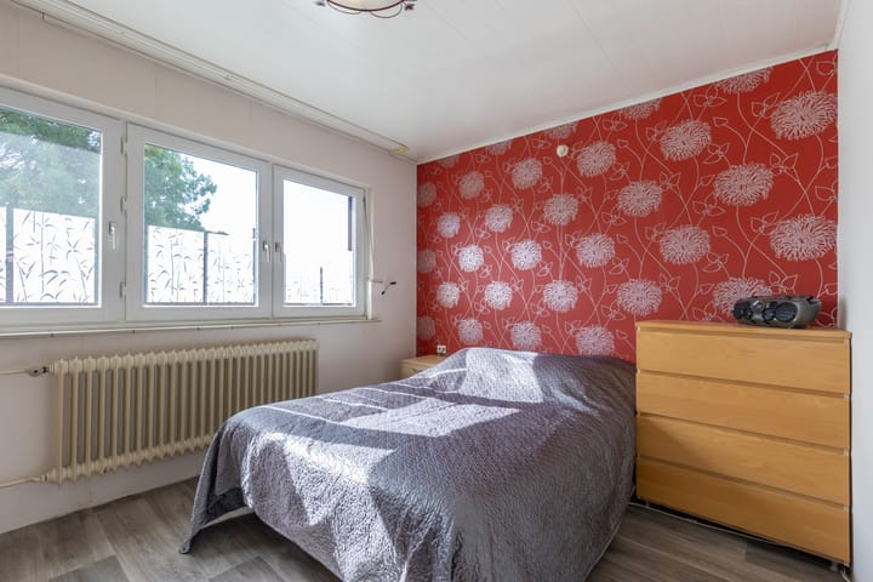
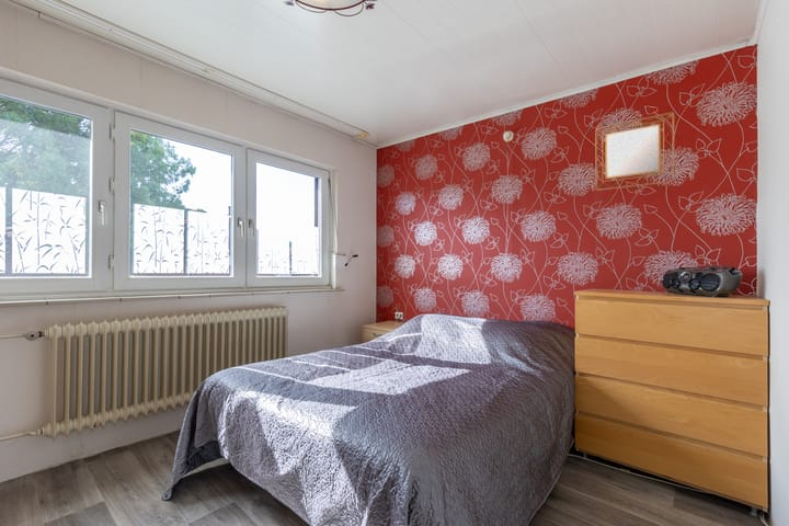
+ home mirror [595,111,675,192]
